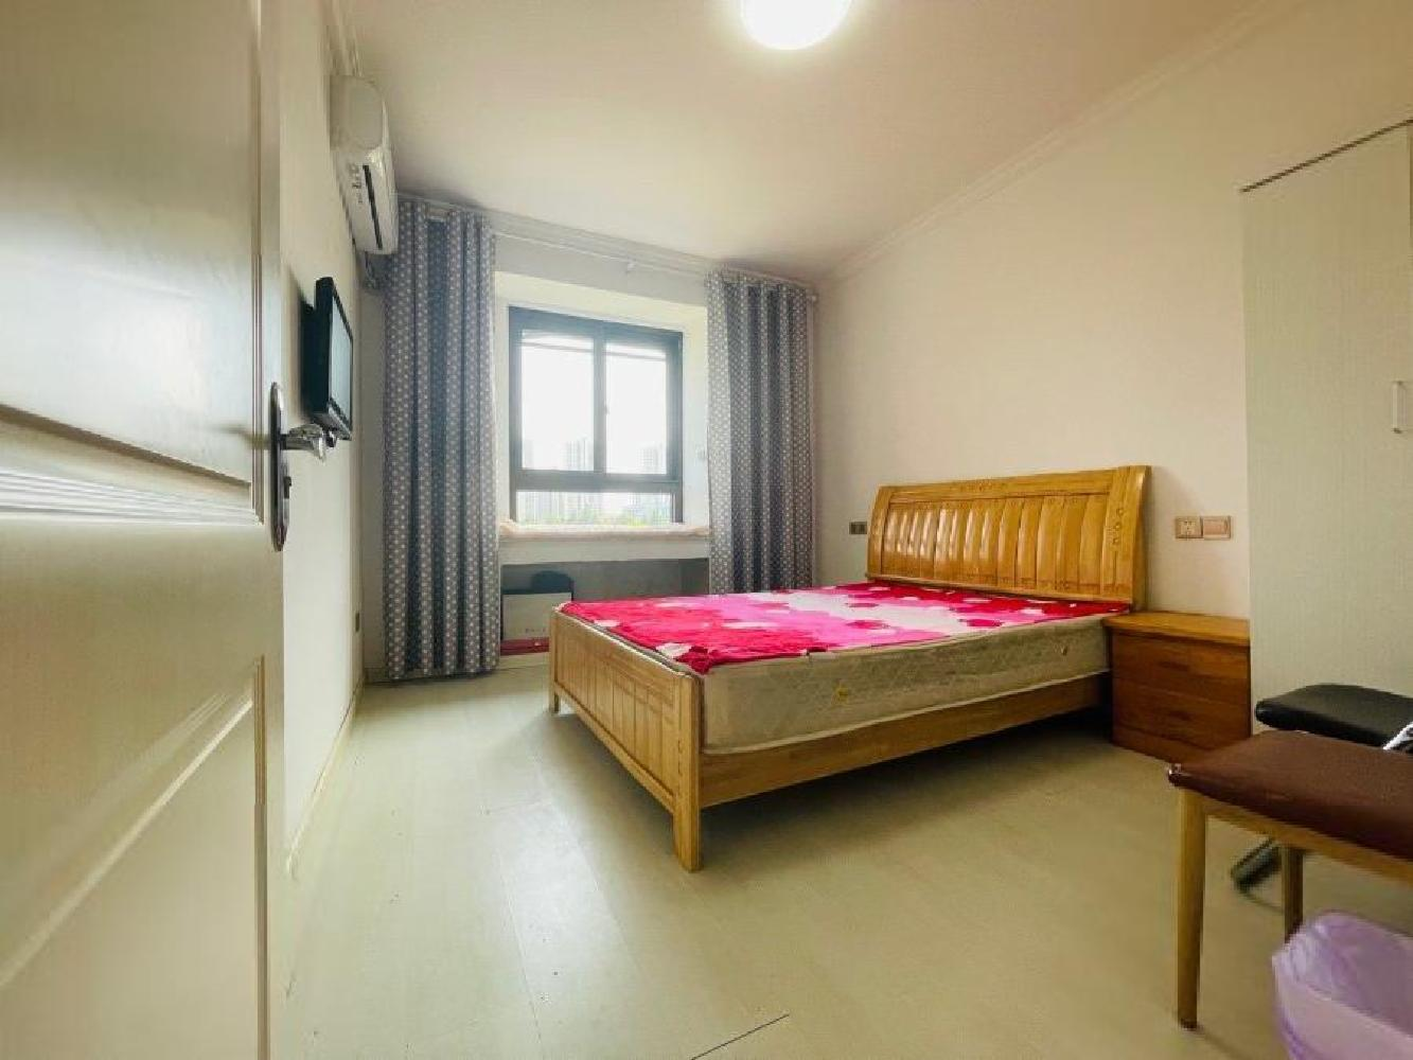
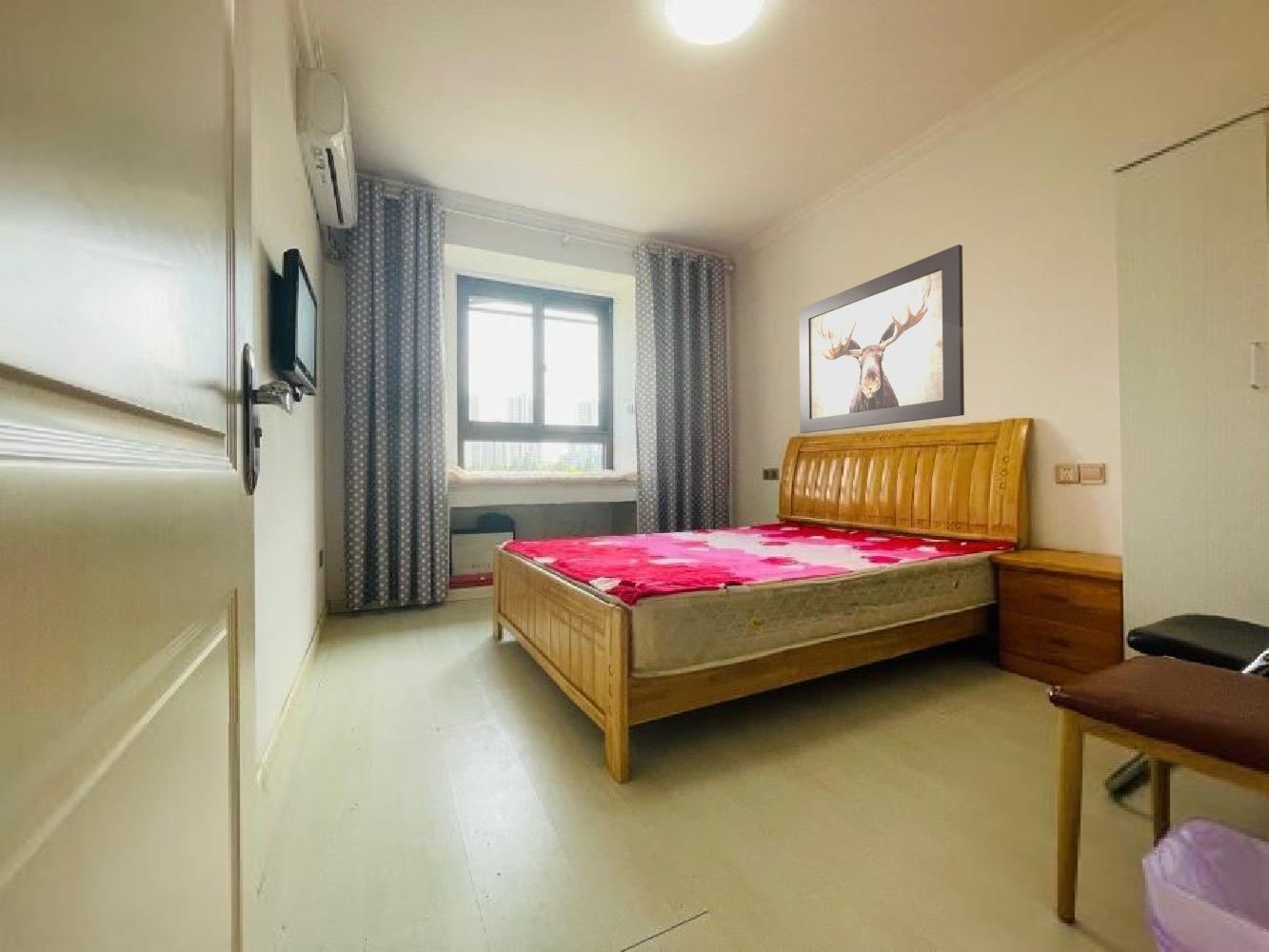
+ wall art [798,244,965,434]
